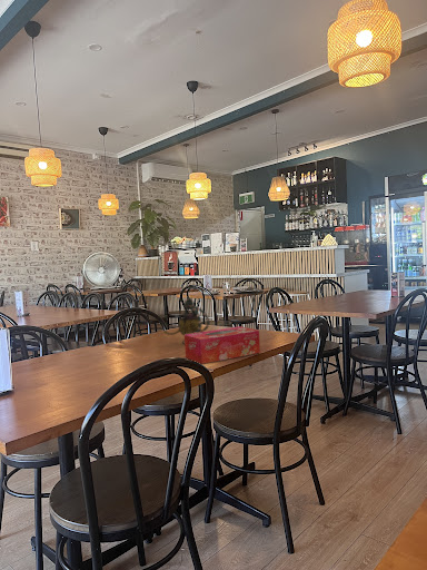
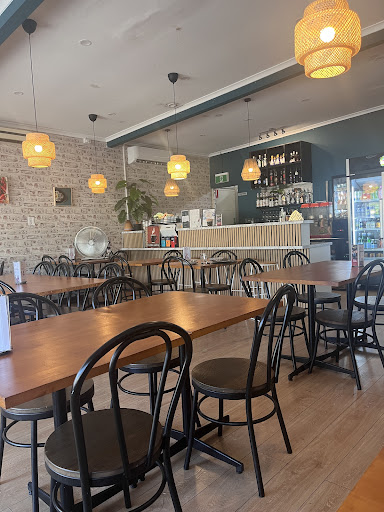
- tissue box [183,325,261,365]
- teapot [162,296,210,345]
